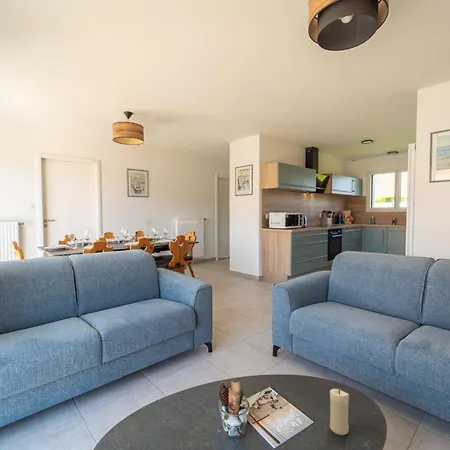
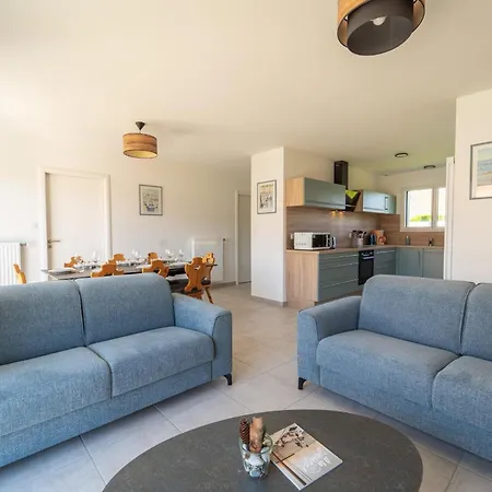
- candle [329,388,350,436]
